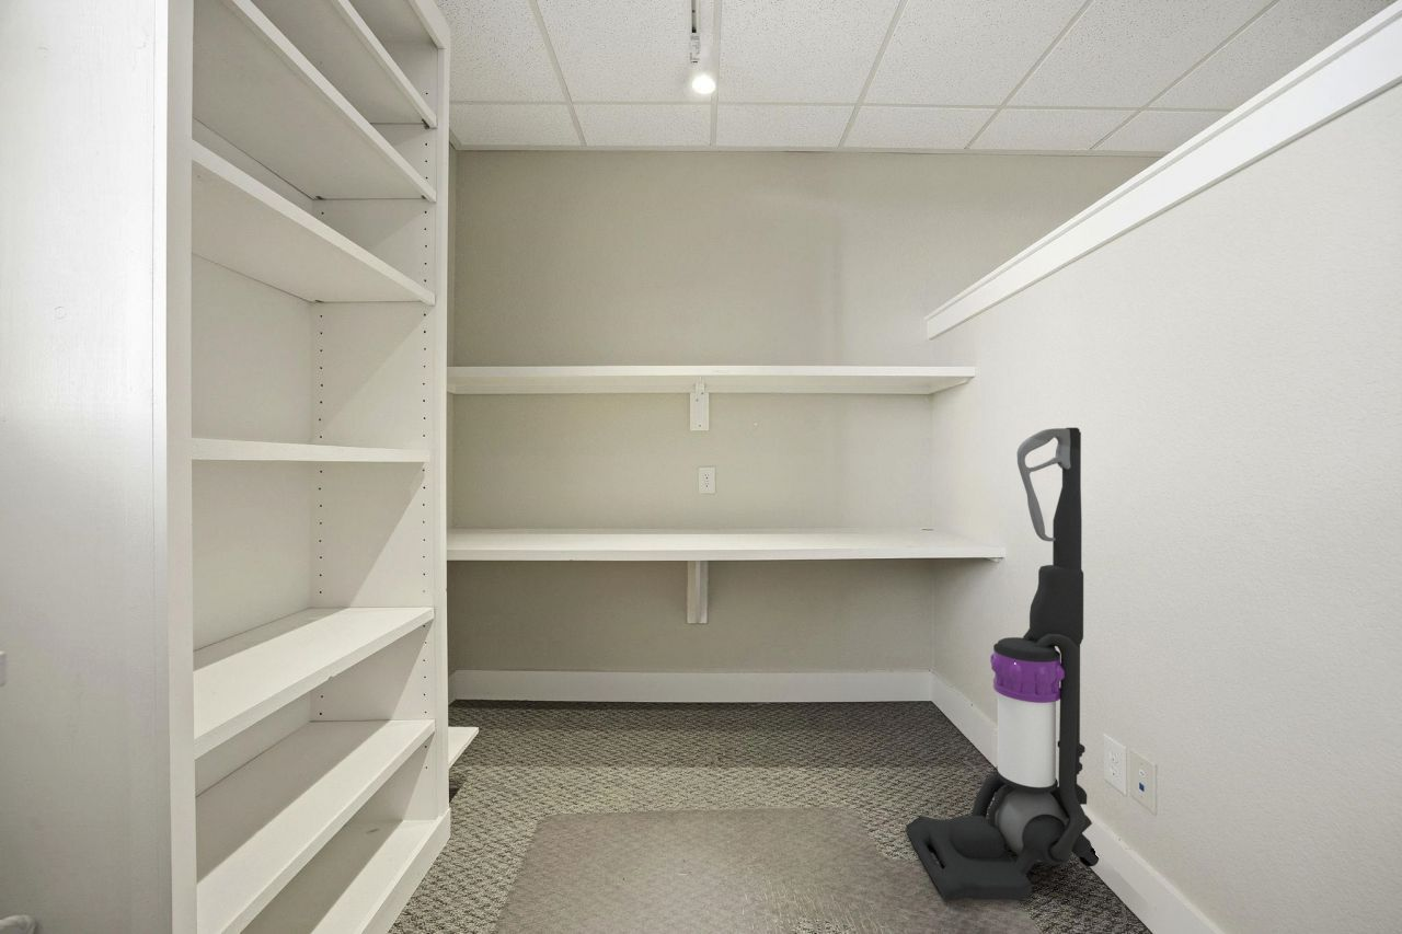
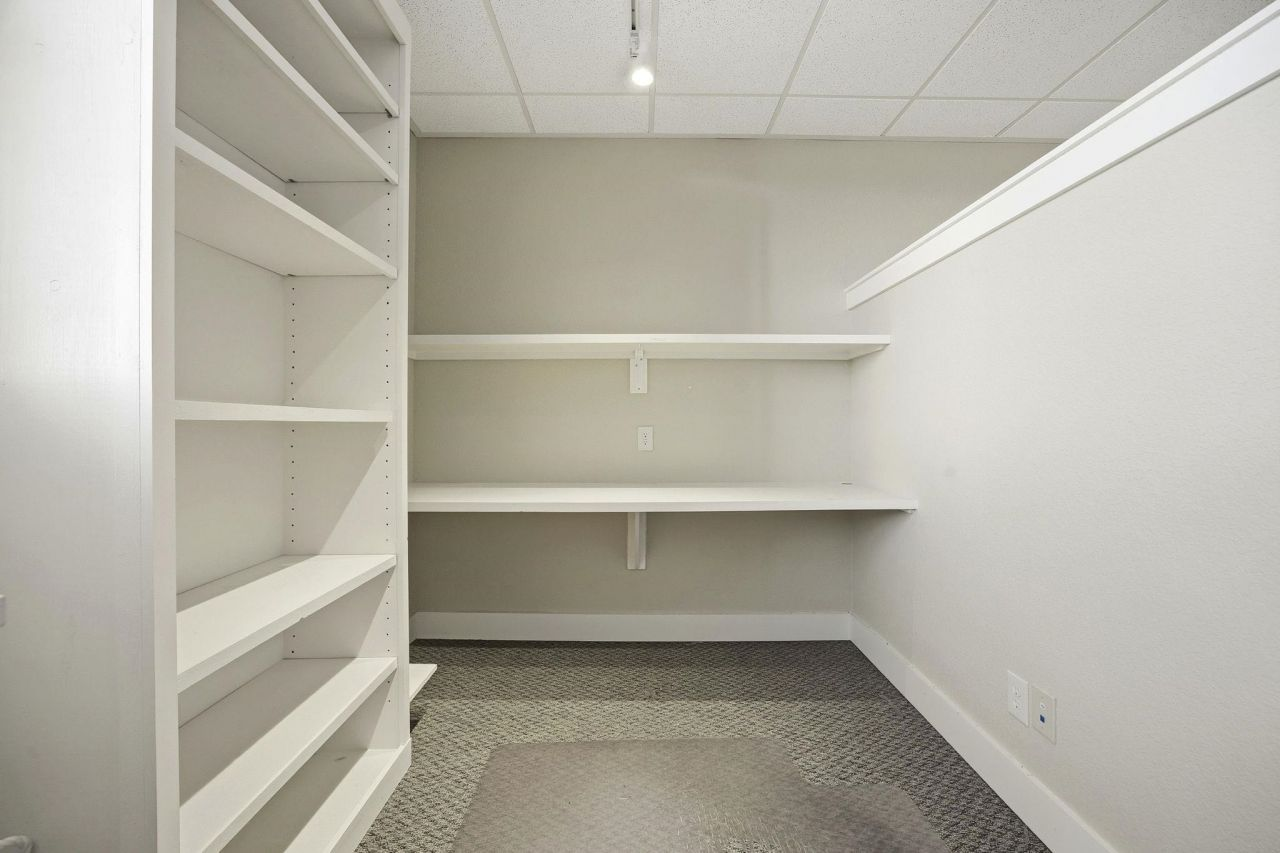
- vacuum cleaner [905,427,1100,901]
